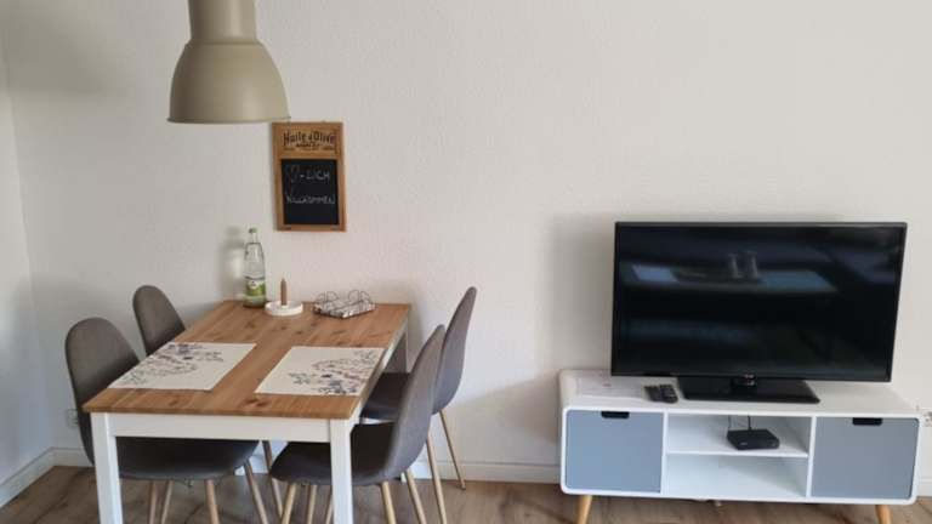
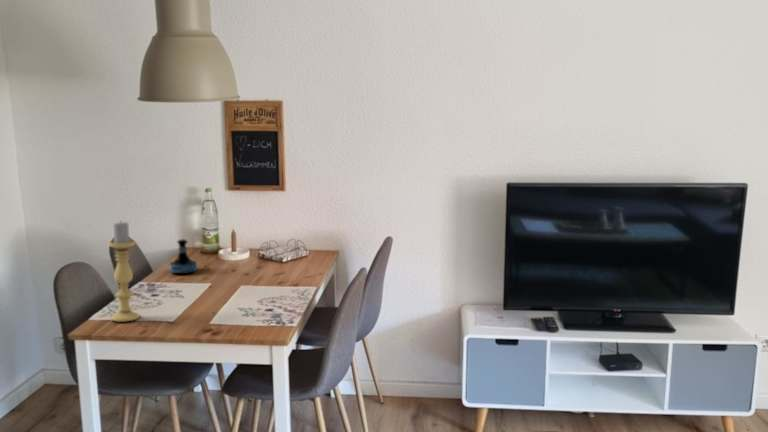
+ tequila bottle [168,238,198,275]
+ candle holder [107,219,141,323]
